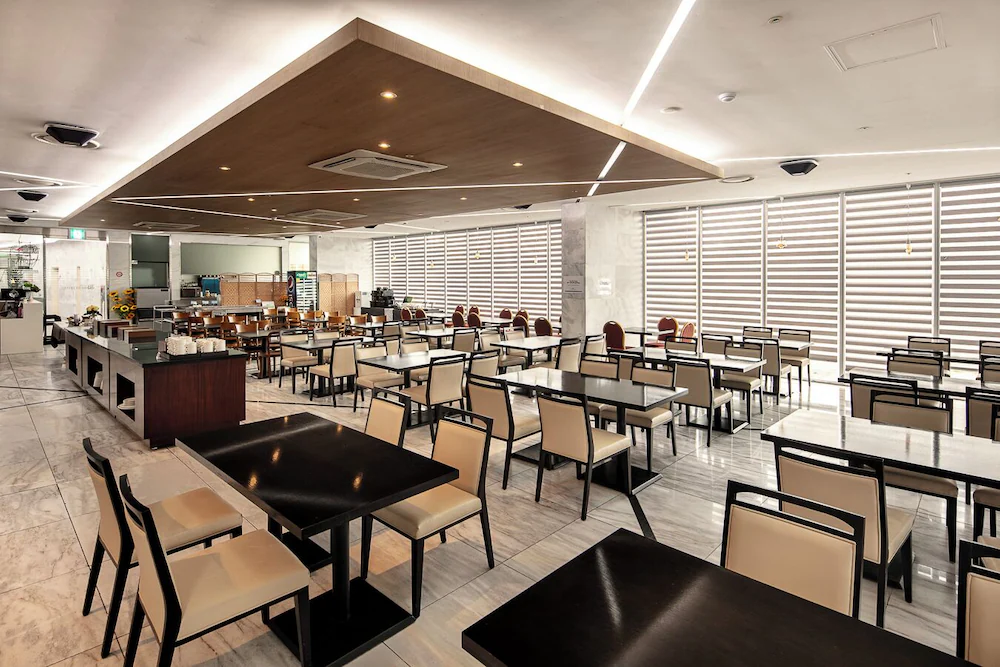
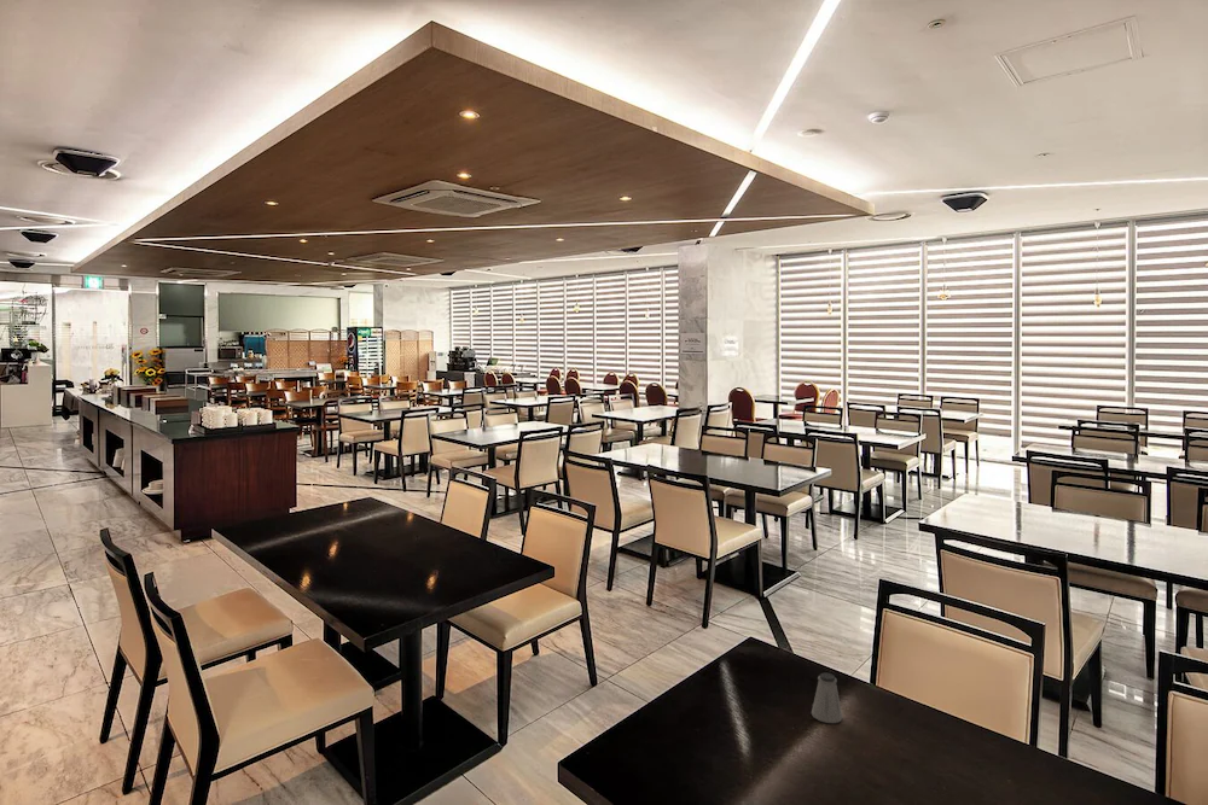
+ saltshaker [811,672,843,724]
